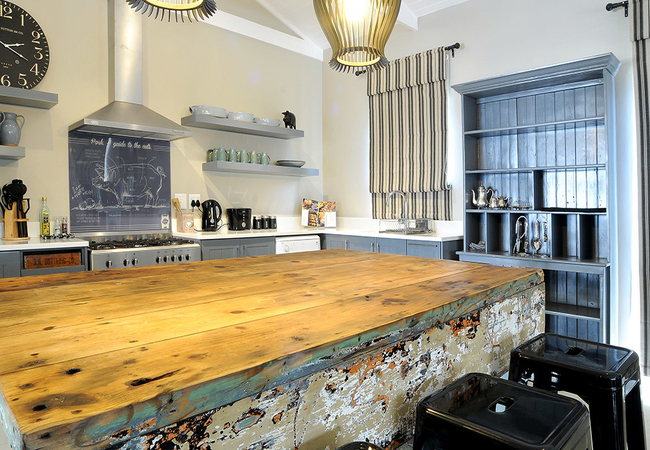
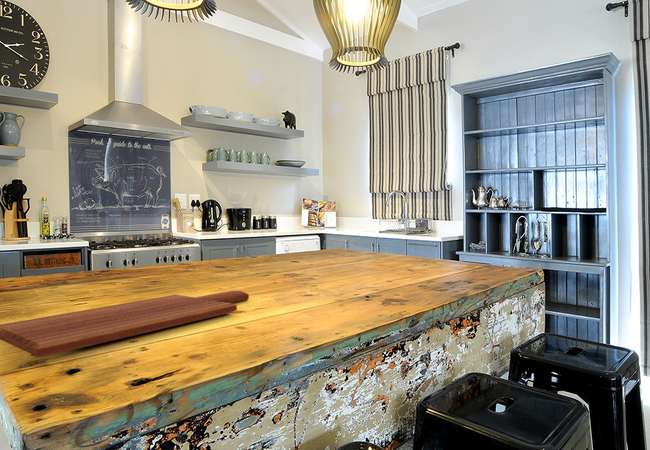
+ cutting board [0,290,250,358]
